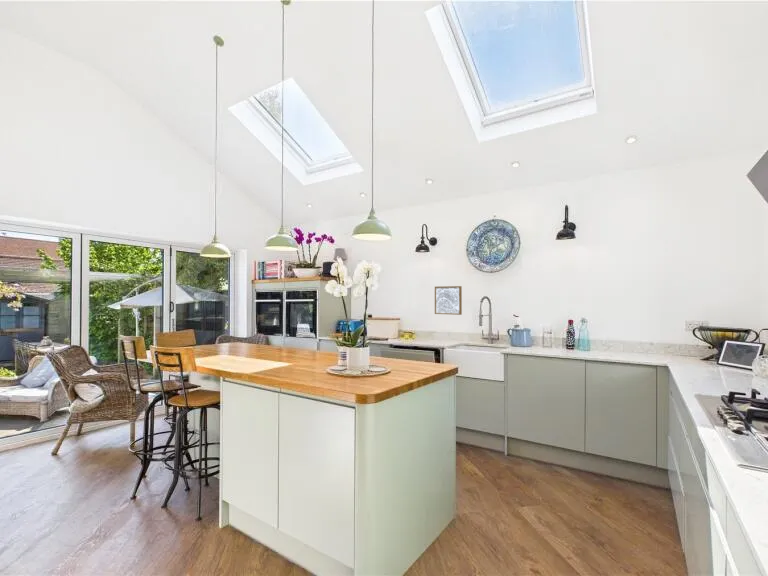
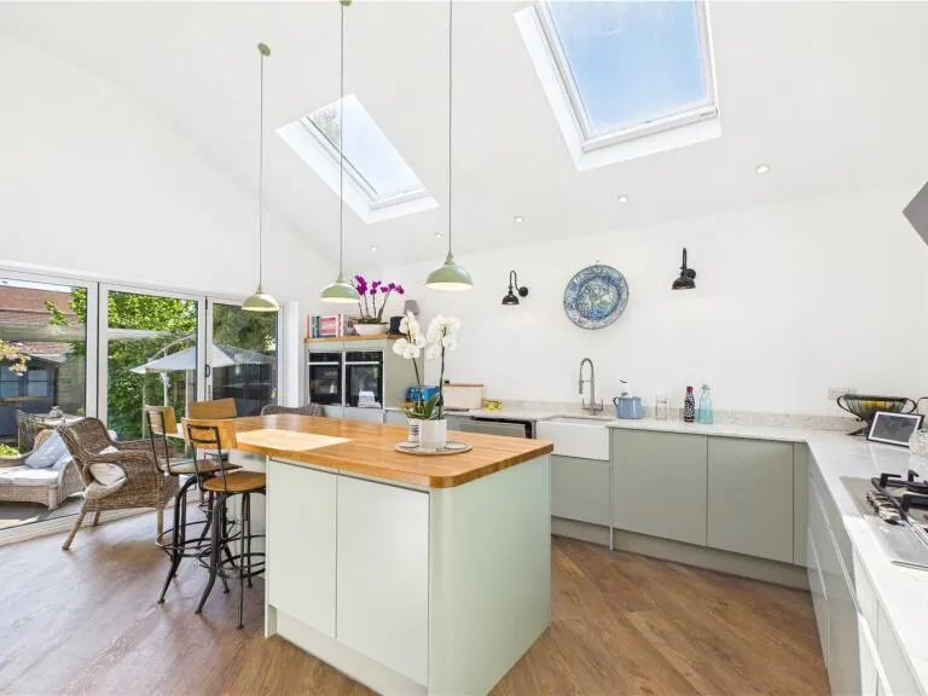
- wall art [434,285,463,316]
